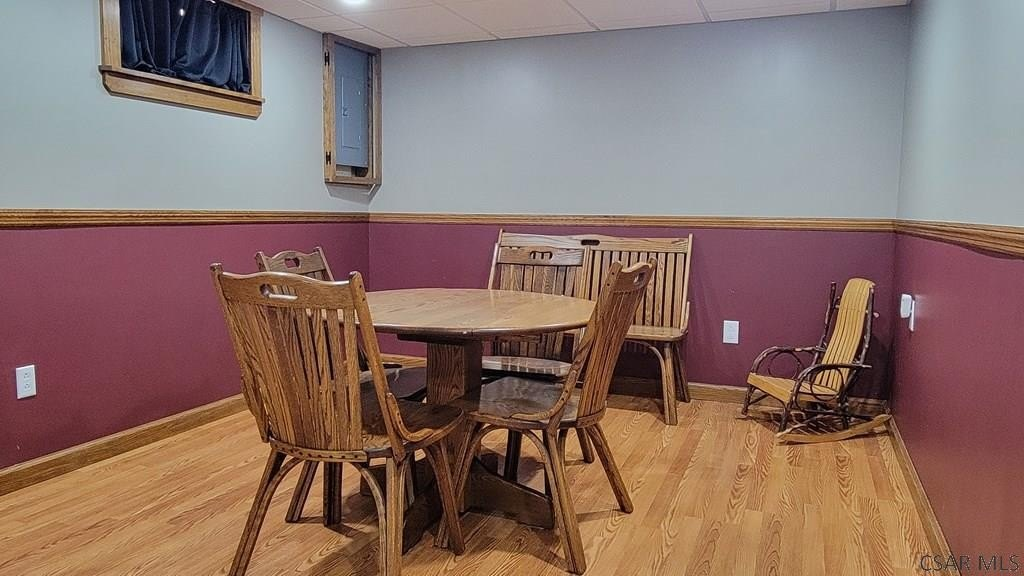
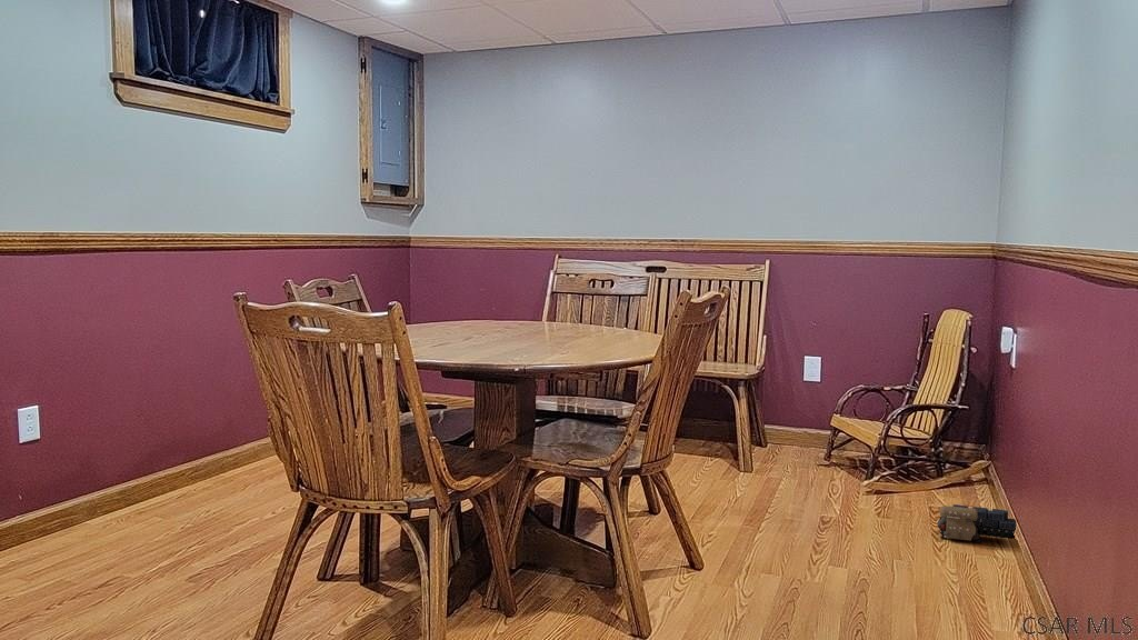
+ toy train [936,503,1017,544]
